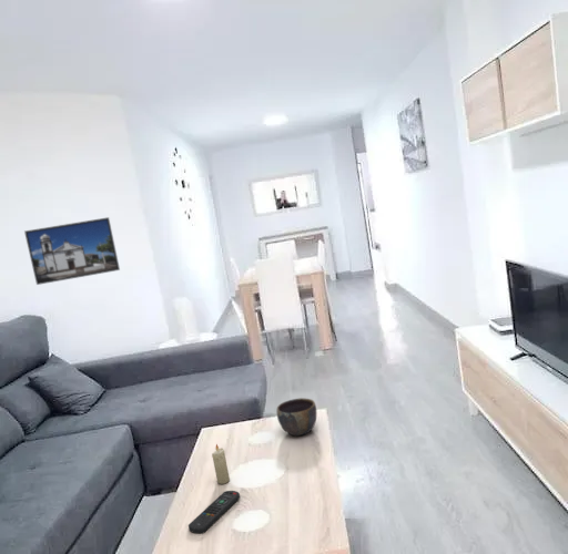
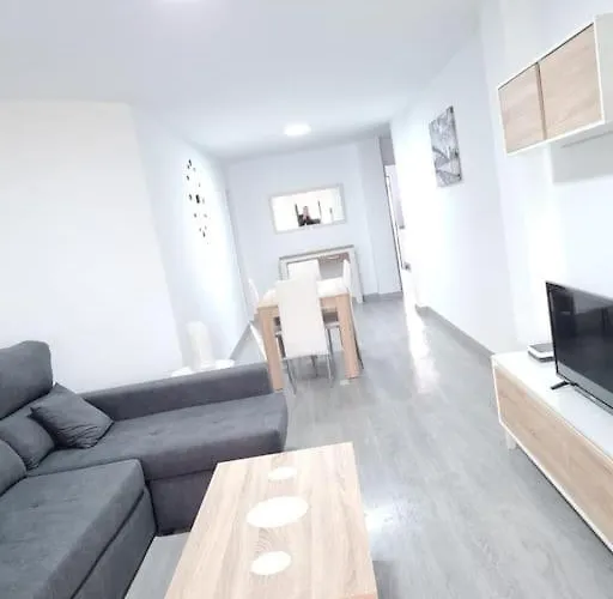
- remote control [187,490,241,534]
- bowl [276,397,317,437]
- candle [211,443,231,485]
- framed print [23,216,121,286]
